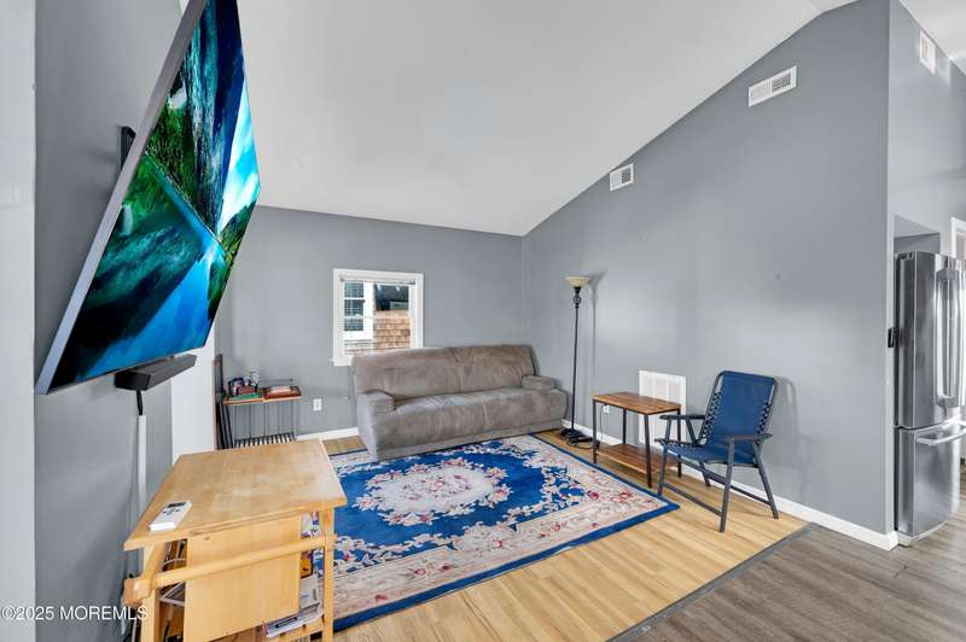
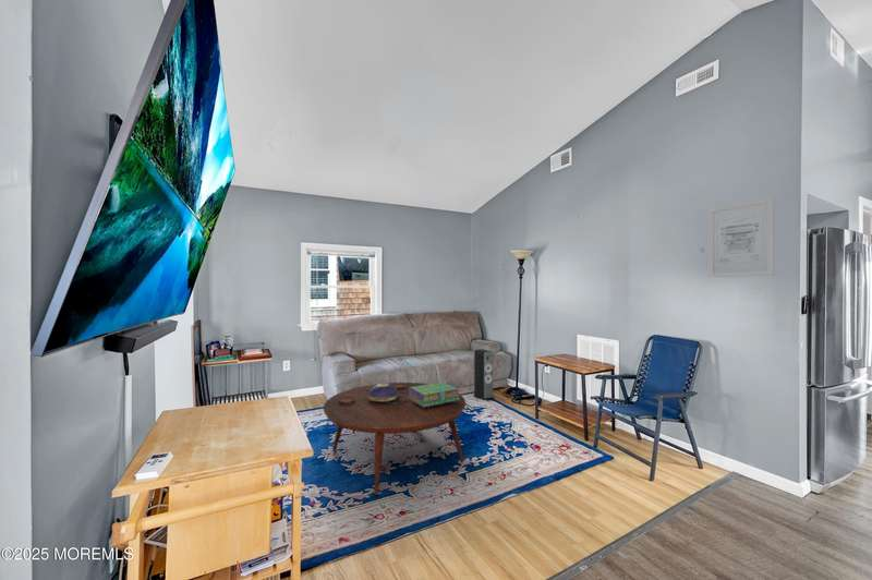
+ decorative bowl [367,383,399,401]
+ stack of books [408,382,460,408]
+ speaker [472,348,495,401]
+ coffee table [323,382,467,496]
+ wall art [707,196,775,278]
